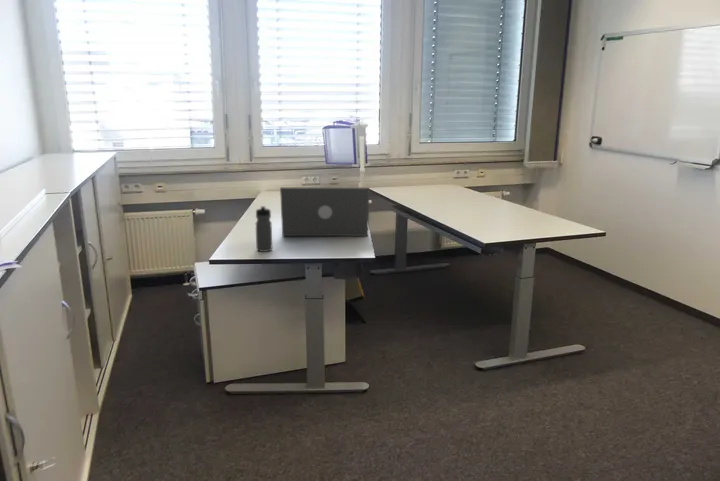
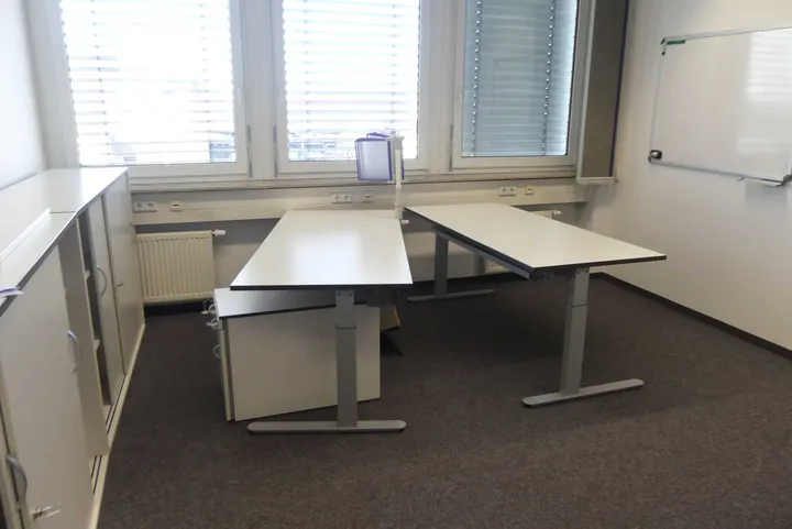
- laptop [279,186,370,237]
- water bottle [255,205,273,253]
